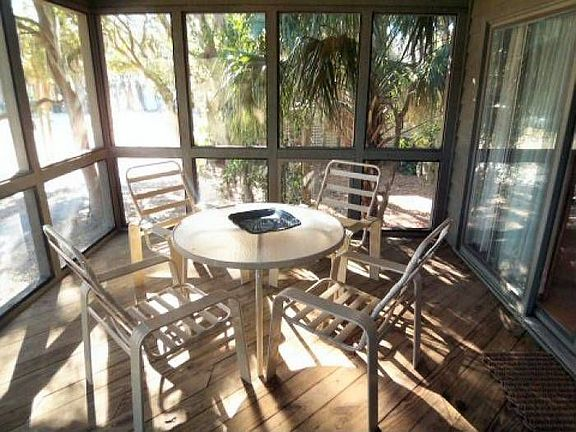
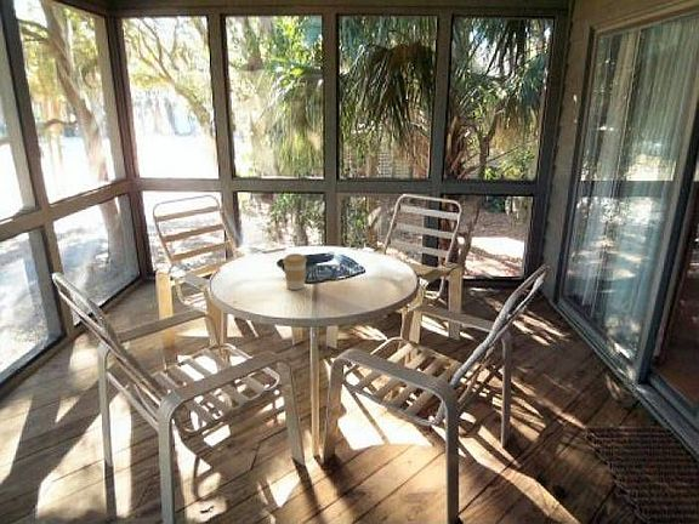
+ coffee cup [282,252,308,291]
